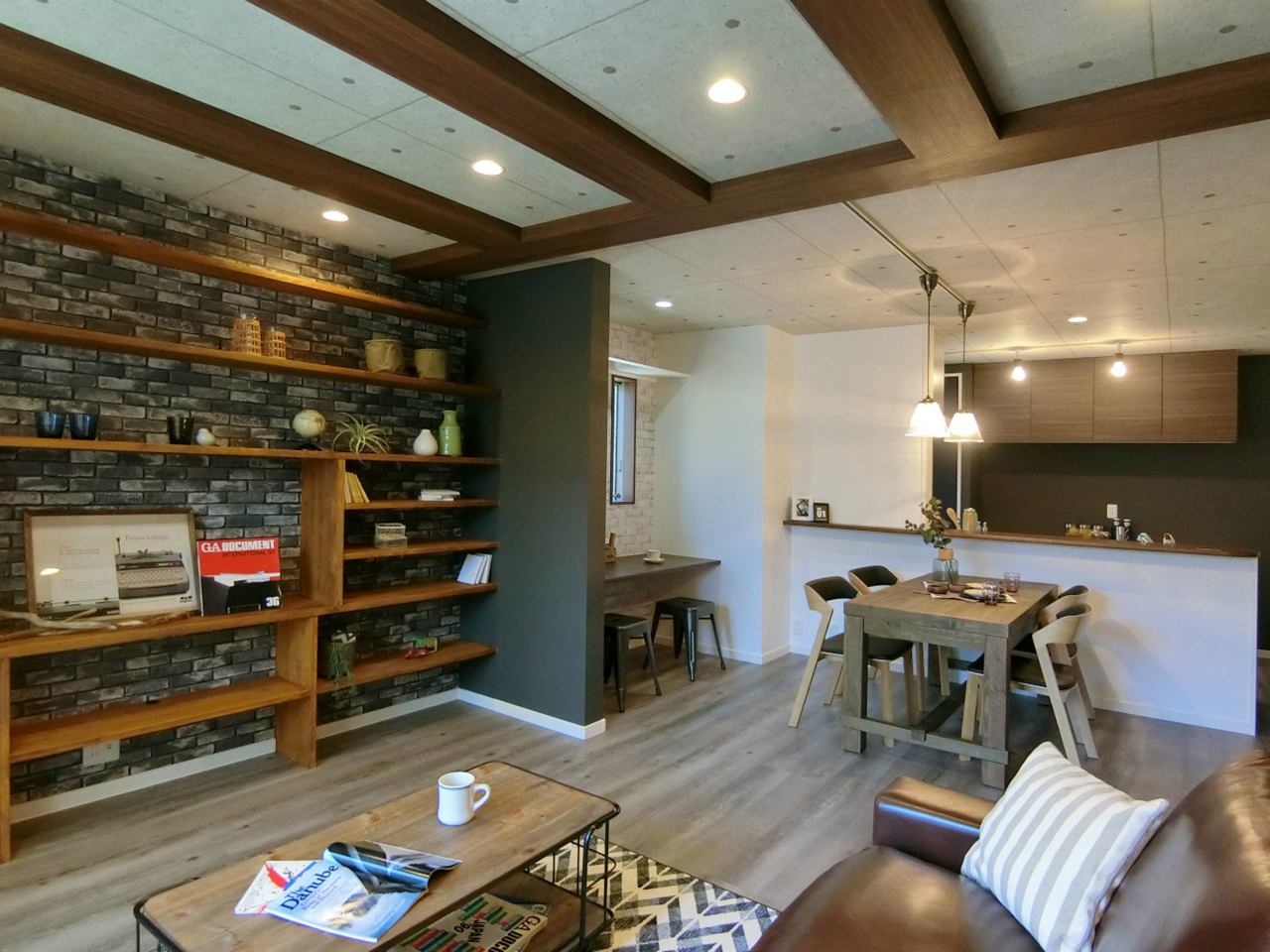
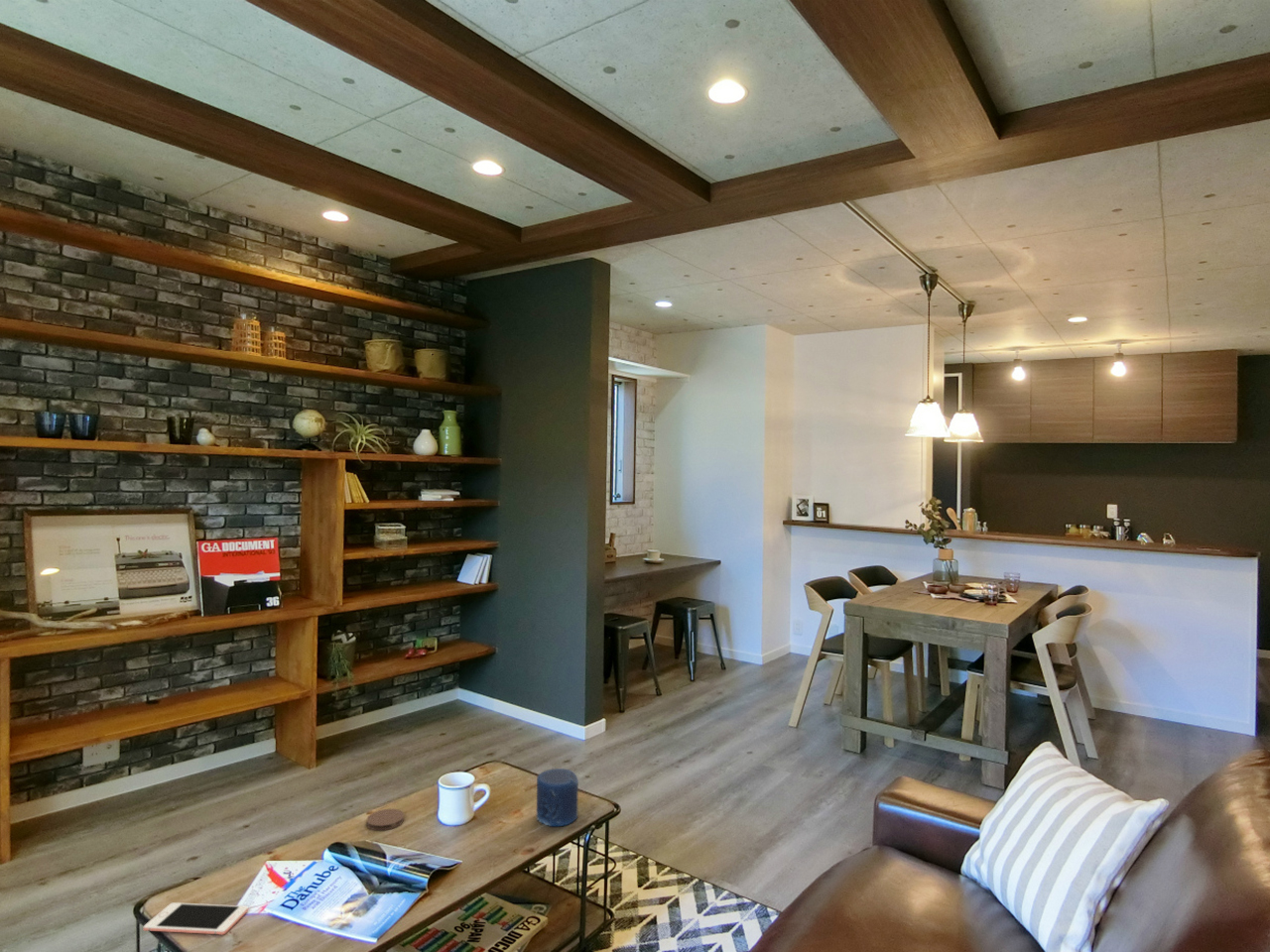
+ cell phone [143,901,249,935]
+ candle [536,768,579,827]
+ coaster [366,808,405,831]
